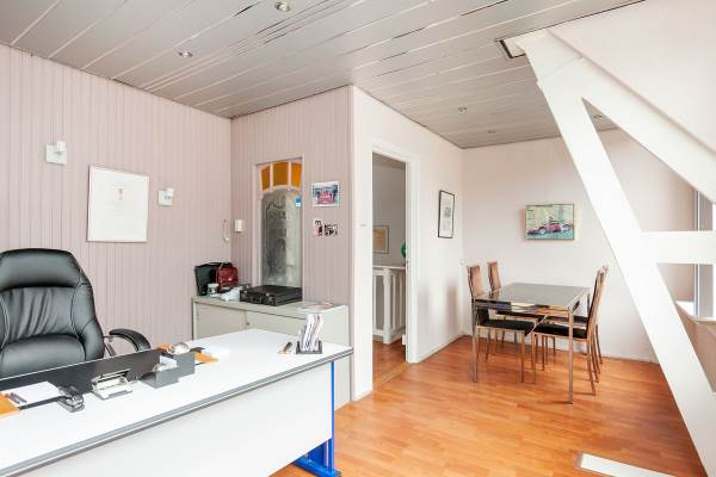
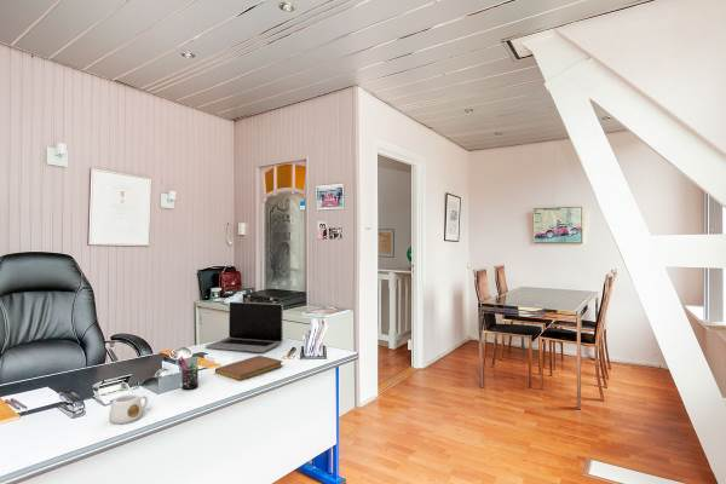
+ laptop [204,300,284,353]
+ mug [108,393,149,426]
+ notebook [214,355,283,382]
+ pen holder [177,356,203,391]
